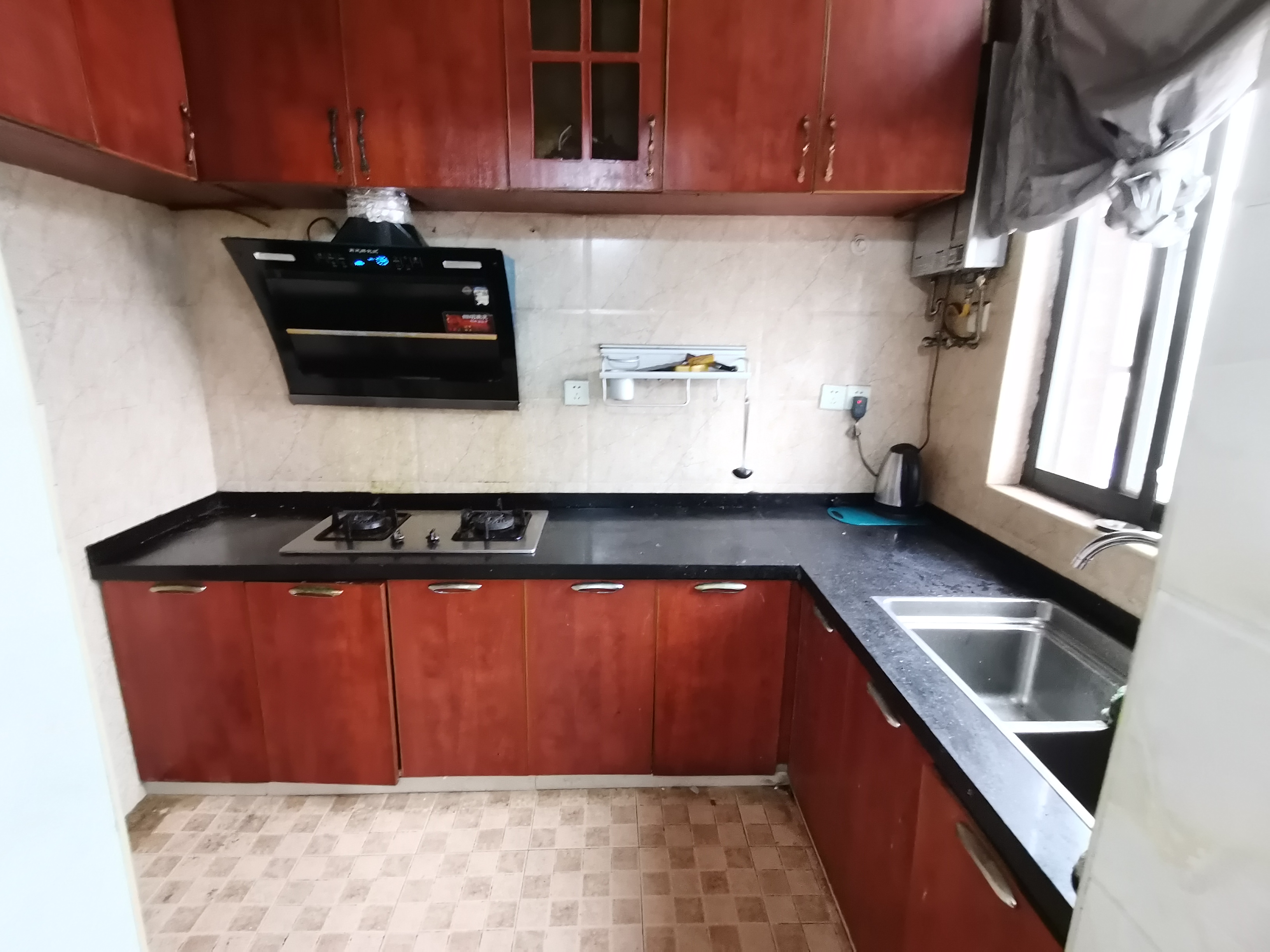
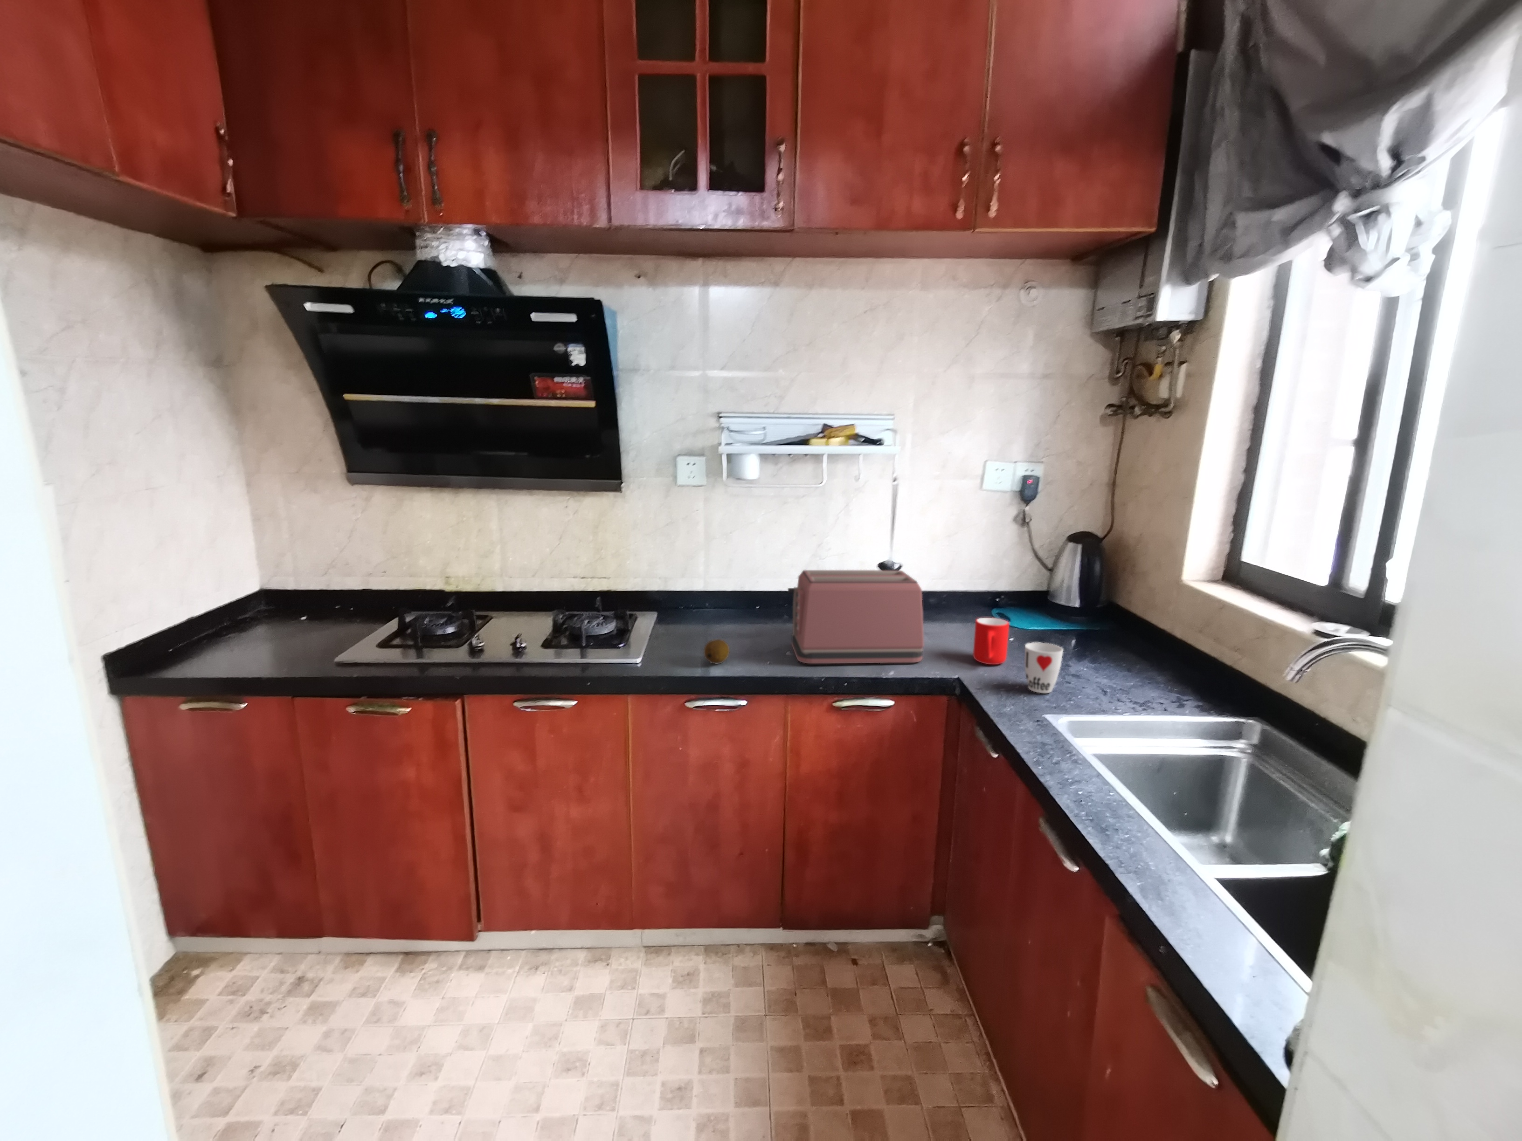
+ cup [973,617,1009,665]
+ fruit [703,639,730,664]
+ toaster [787,569,925,664]
+ cup [1023,641,1064,694]
